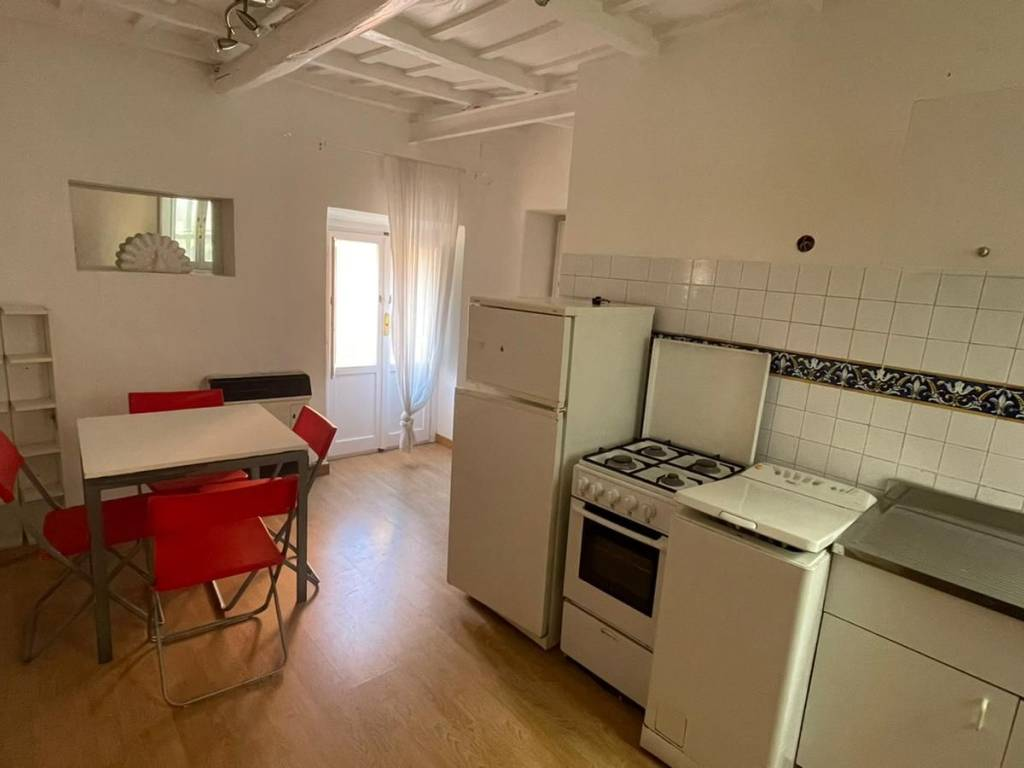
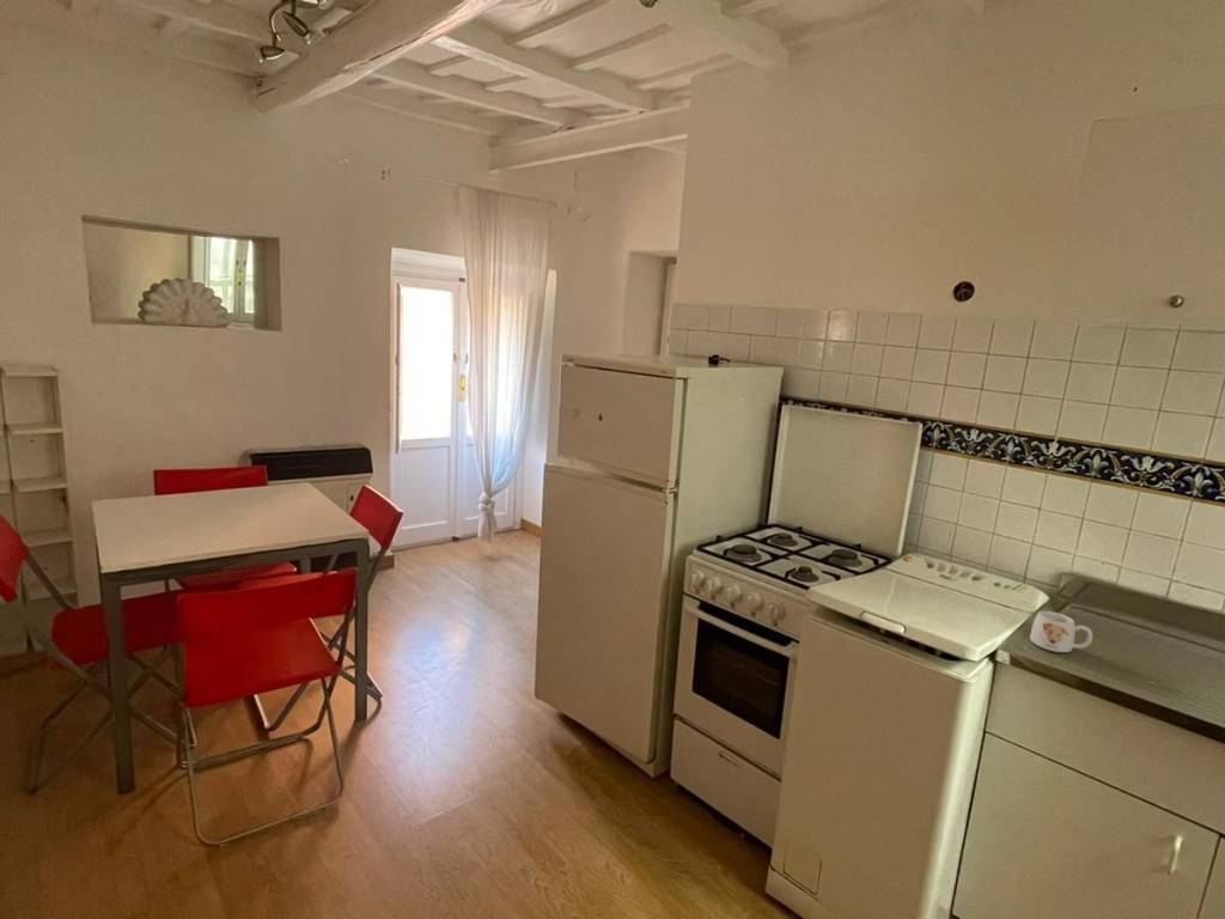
+ mug [1029,610,1093,653]
